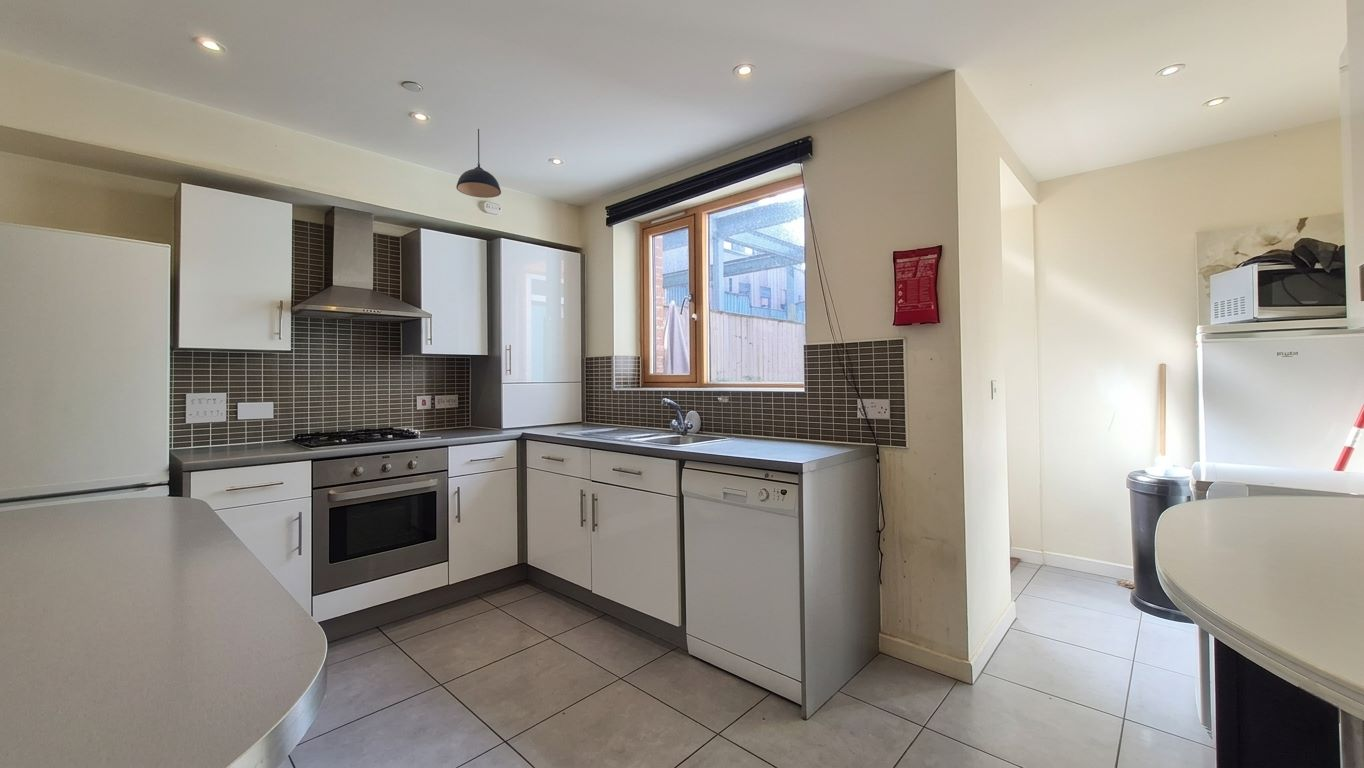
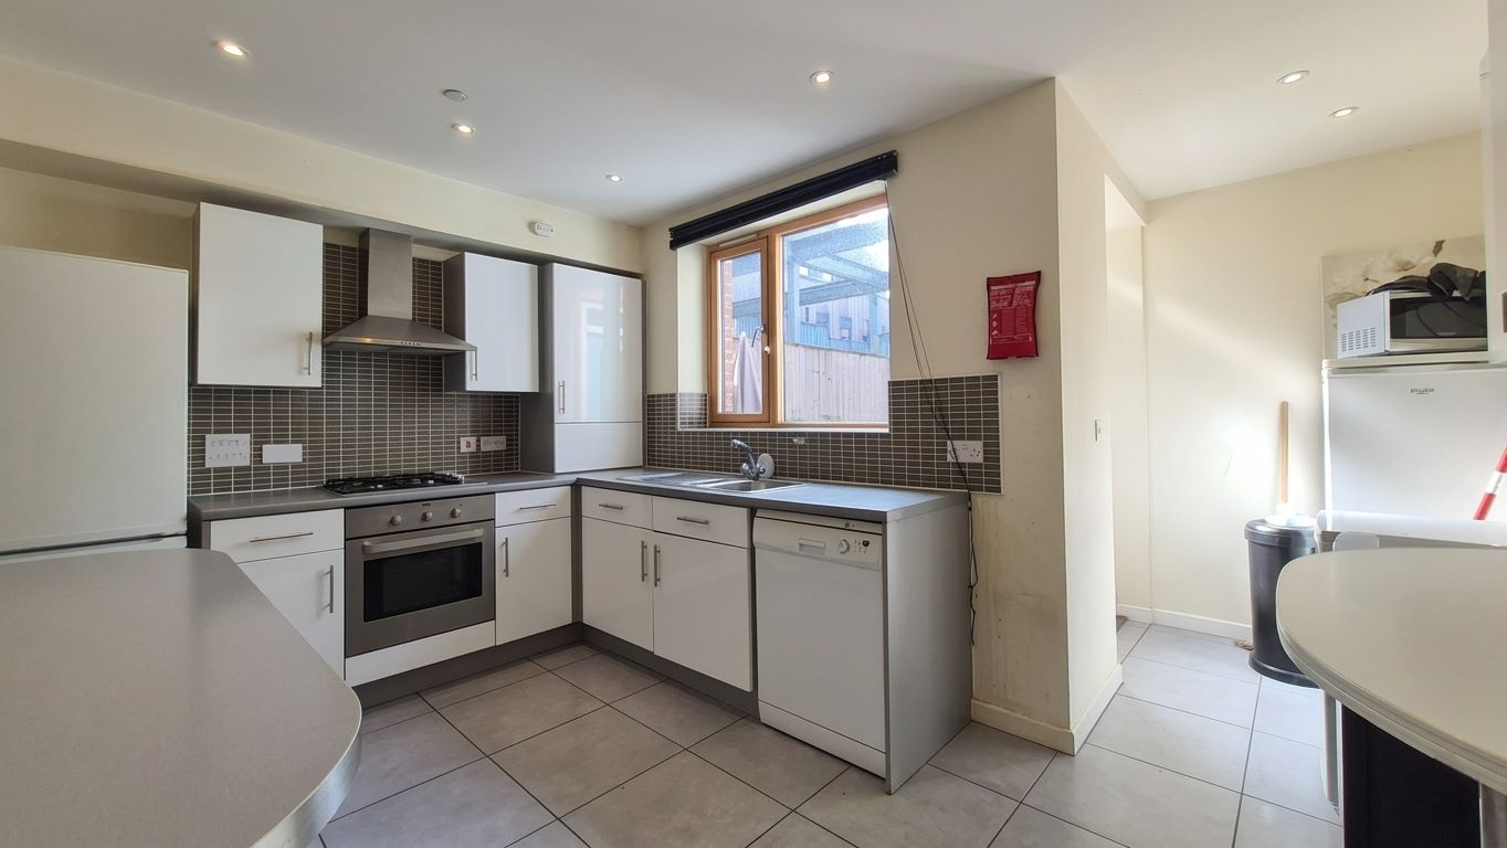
- pendant light [455,128,502,199]
